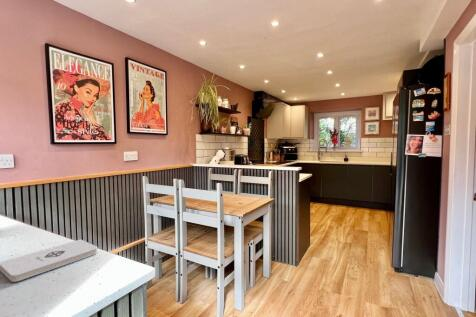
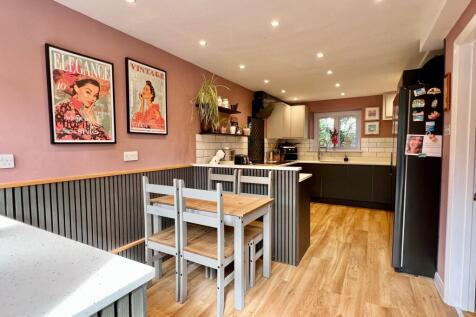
- notepad [0,238,99,283]
